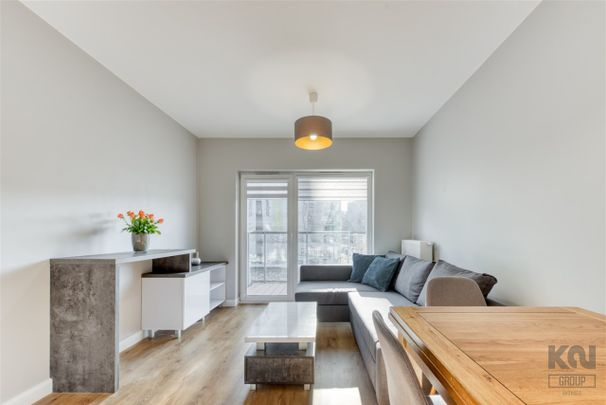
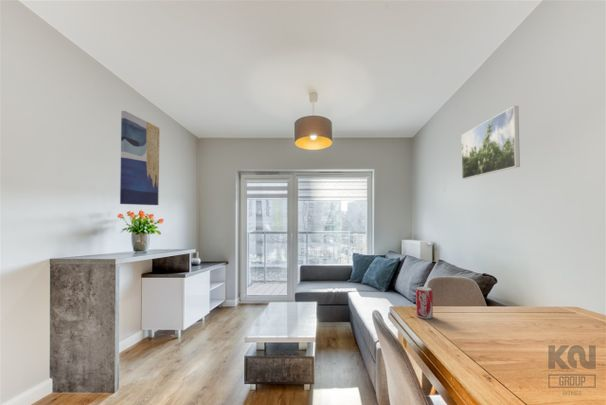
+ beverage can [415,286,434,320]
+ wall art [119,110,160,206]
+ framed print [460,105,521,180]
